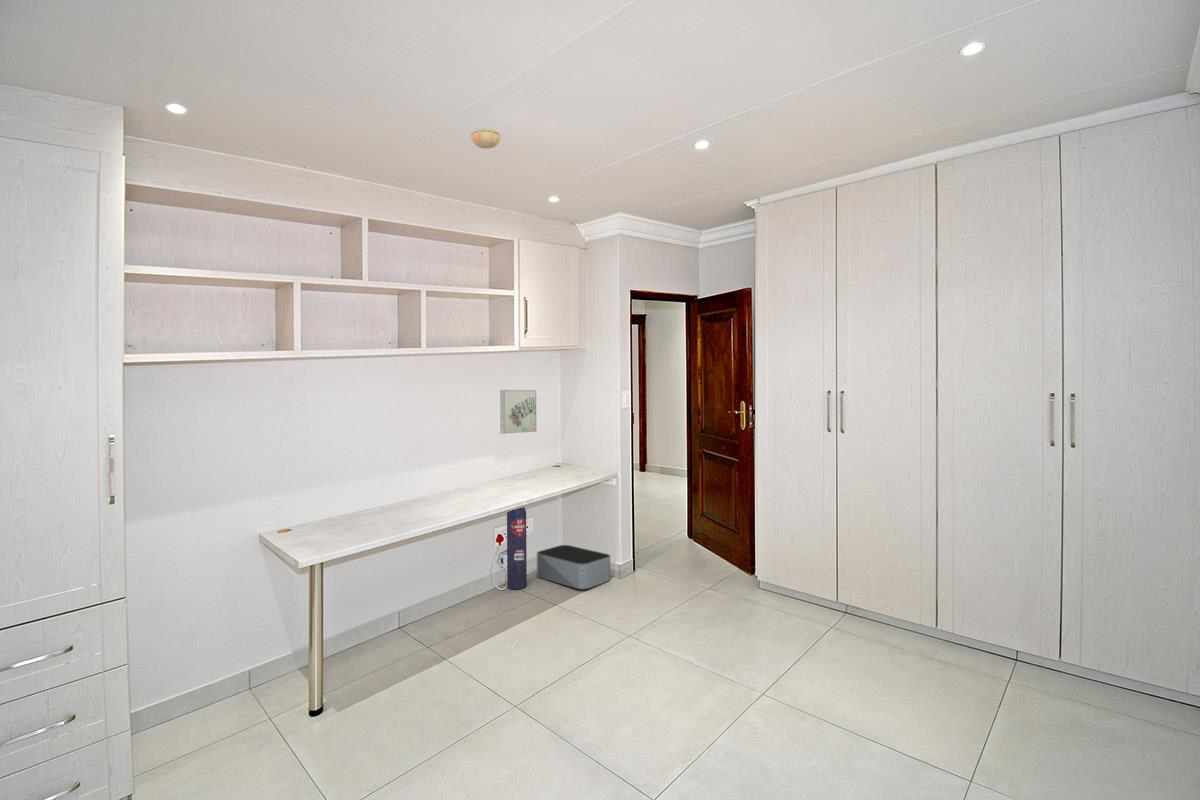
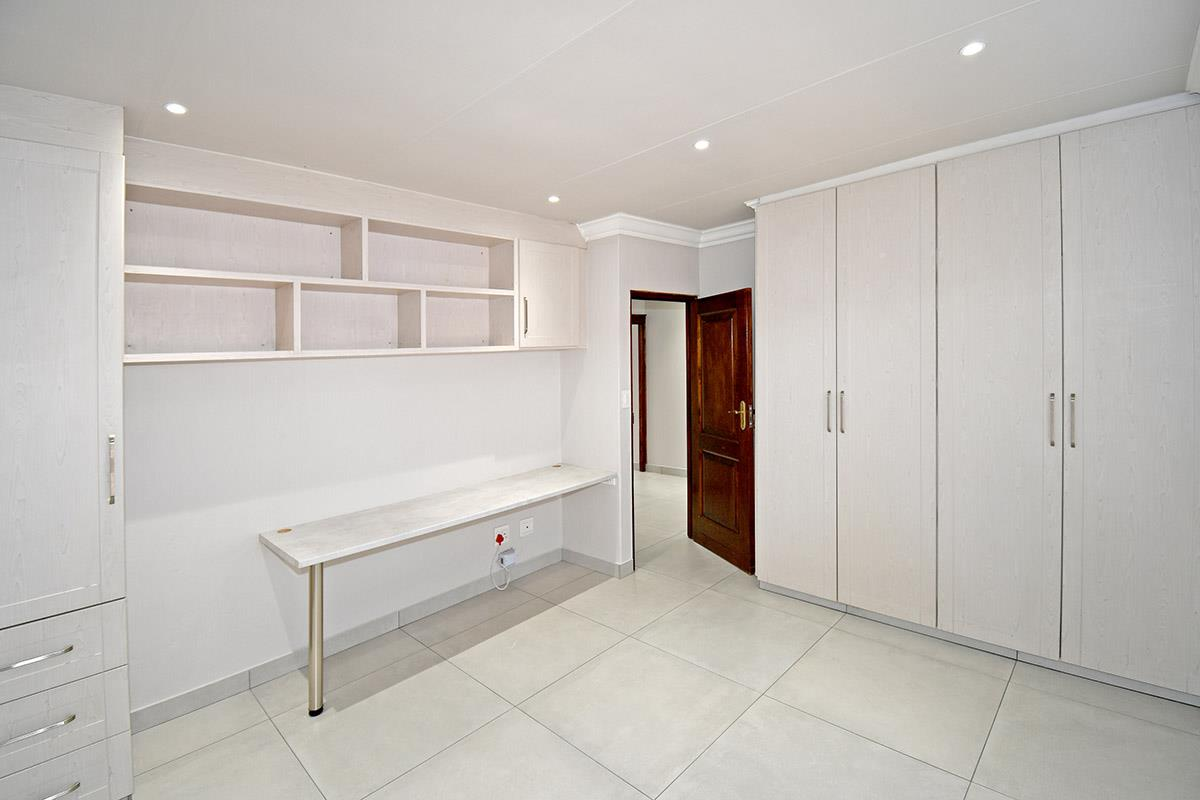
- wall art [499,389,538,435]
- gas cylinder [506,506,528,590]
- storage bin [536,544,611,590]
- smoke detector [470,128,501,150]
